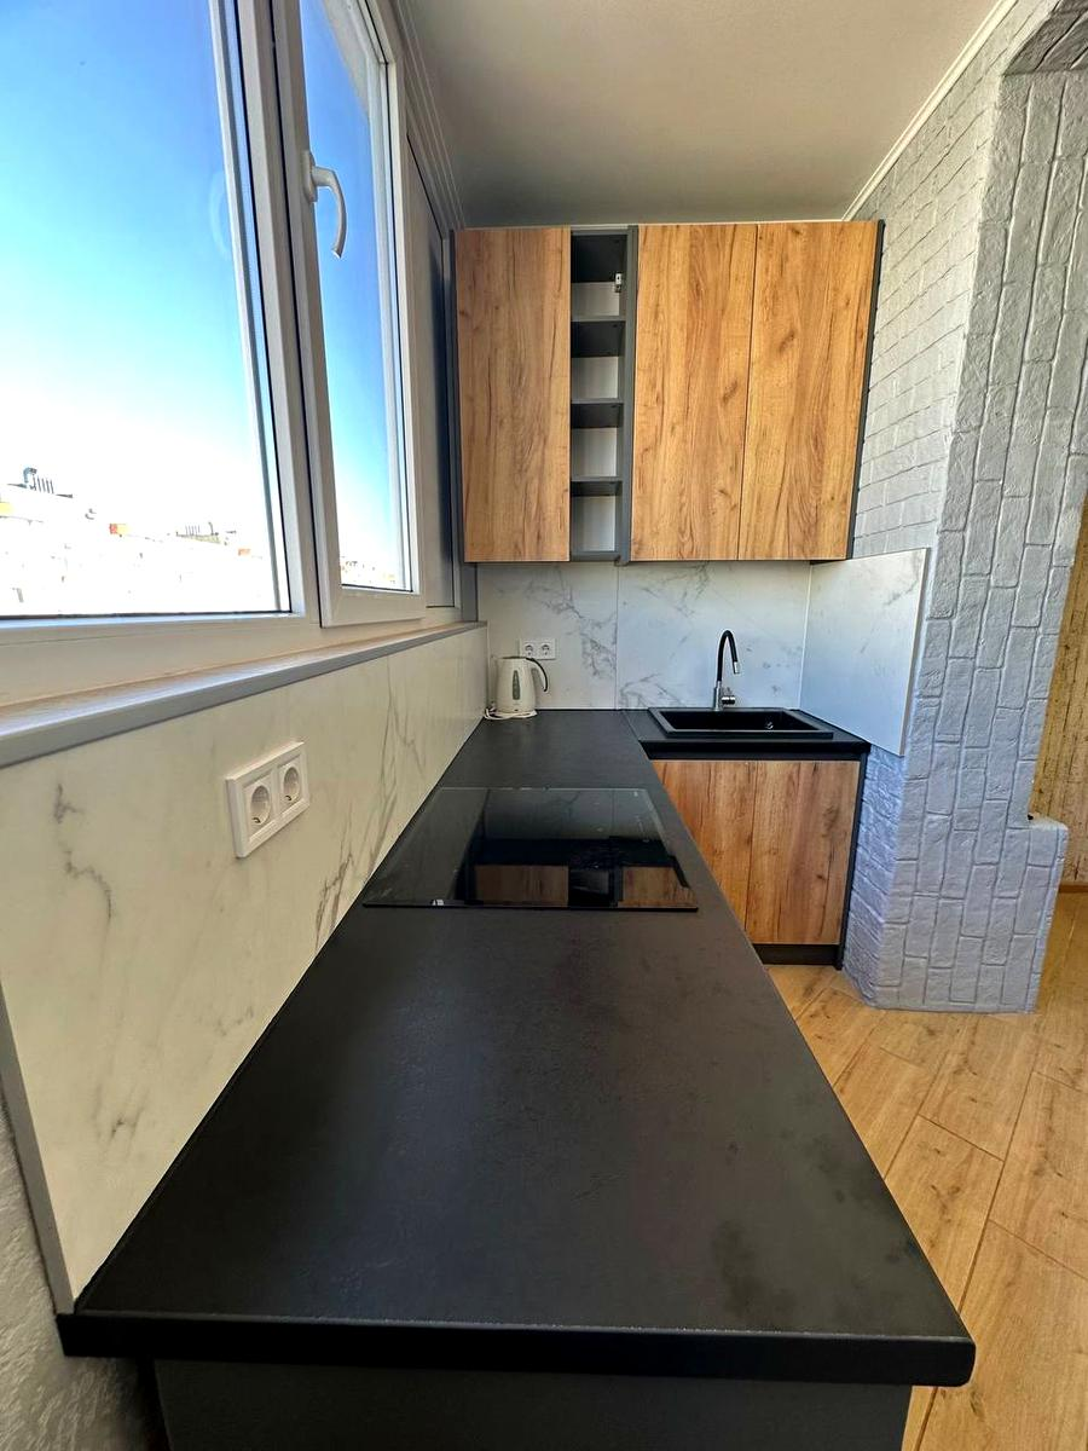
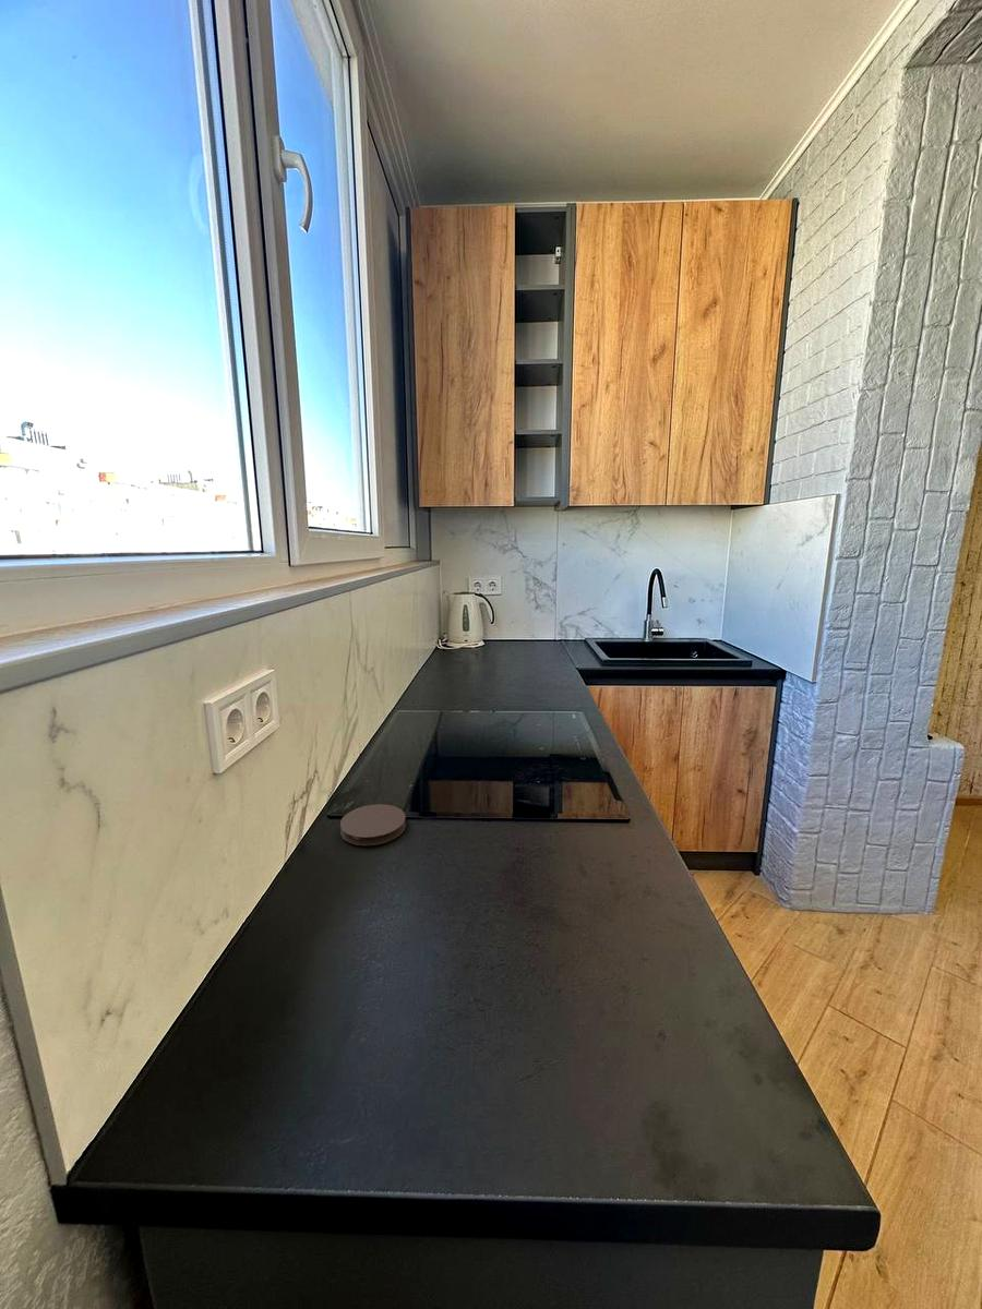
+ coaster [339,803,407,846]
